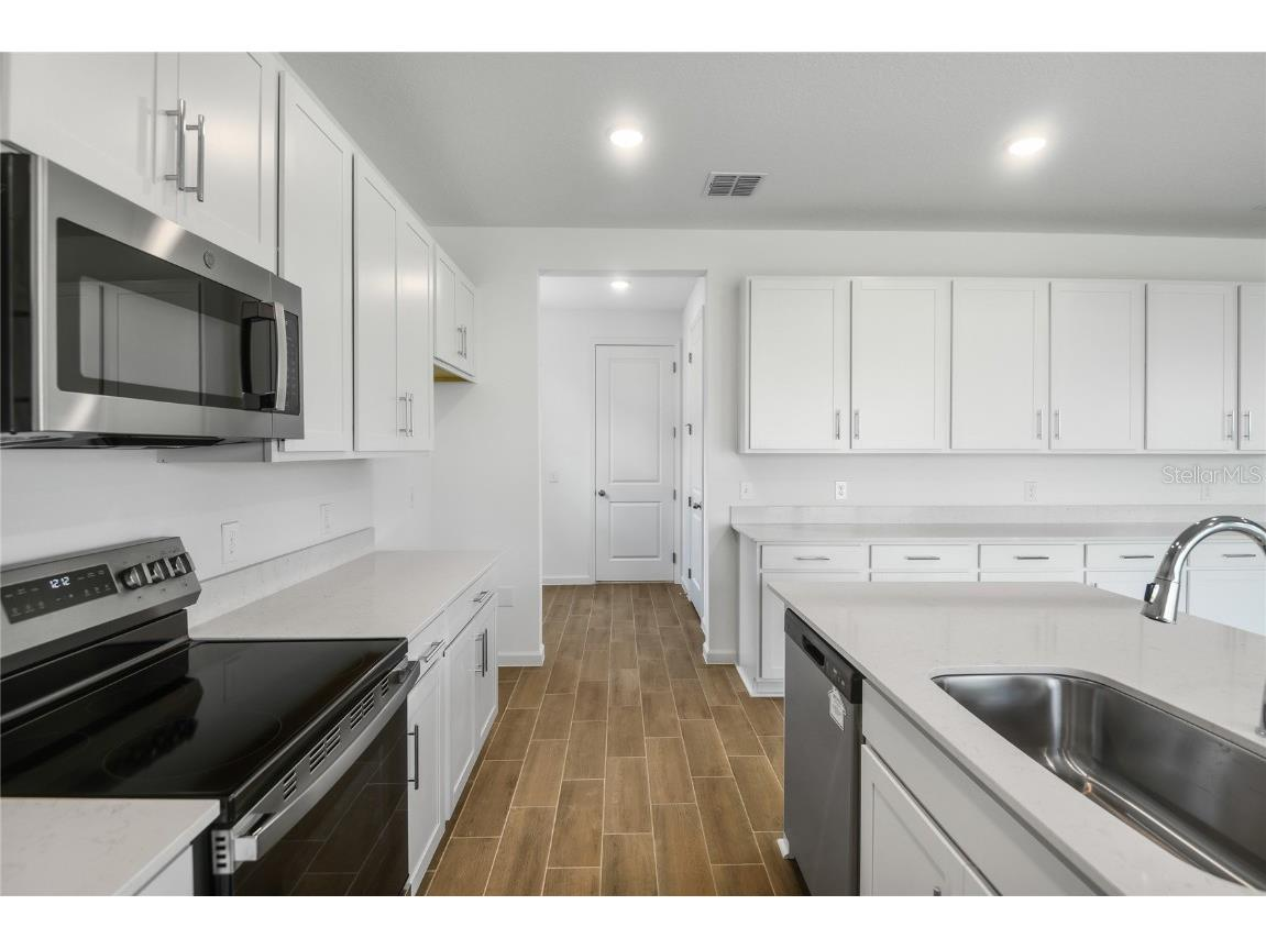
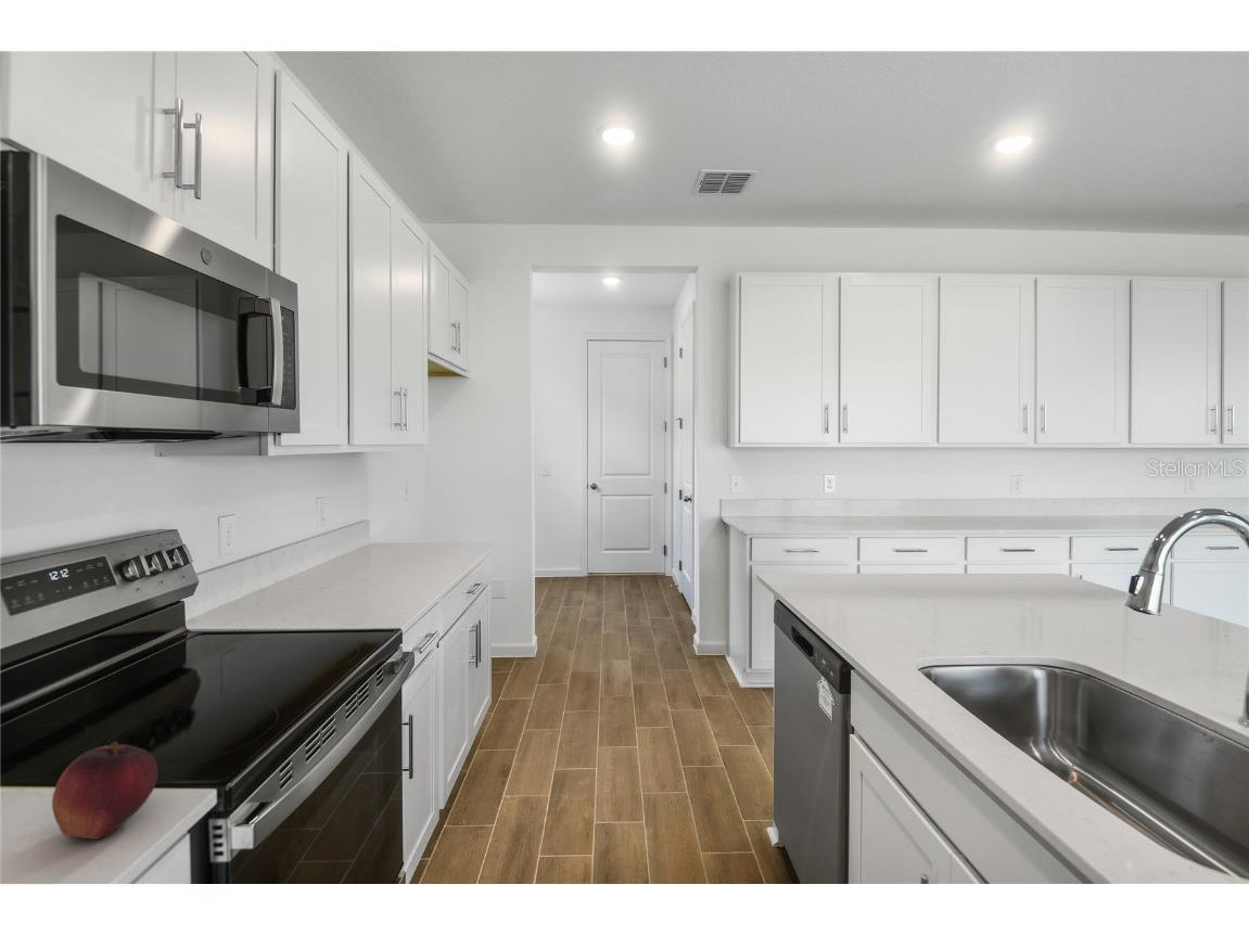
+ fruit [51,741,158,841]
